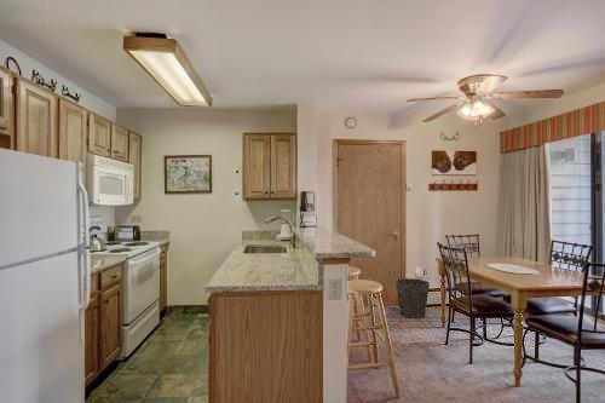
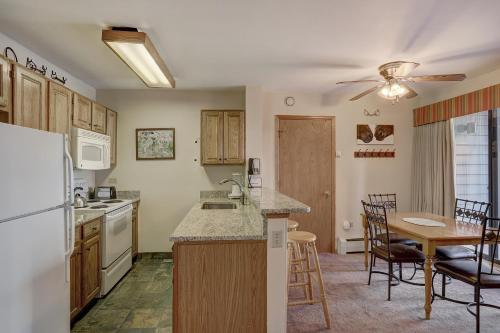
- waste bin [394,277,431,319]
